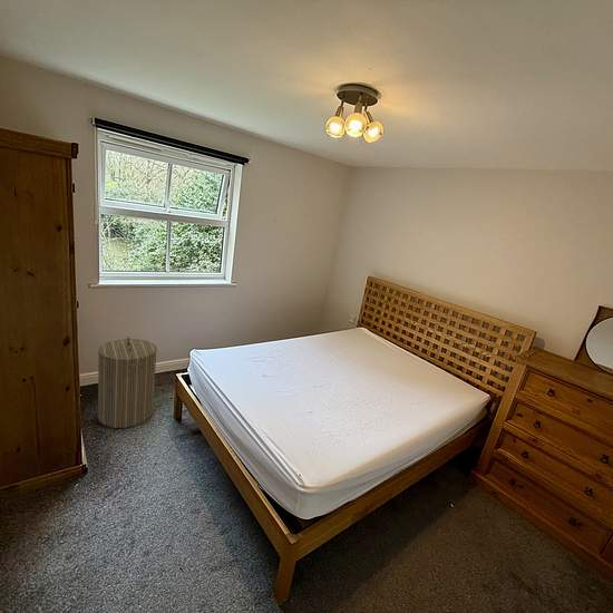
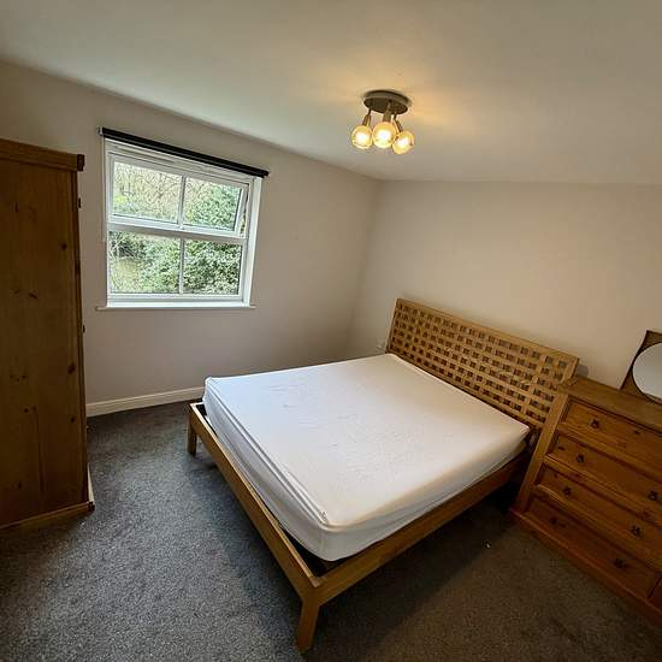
- laundry hamper [97,335,158,429]
